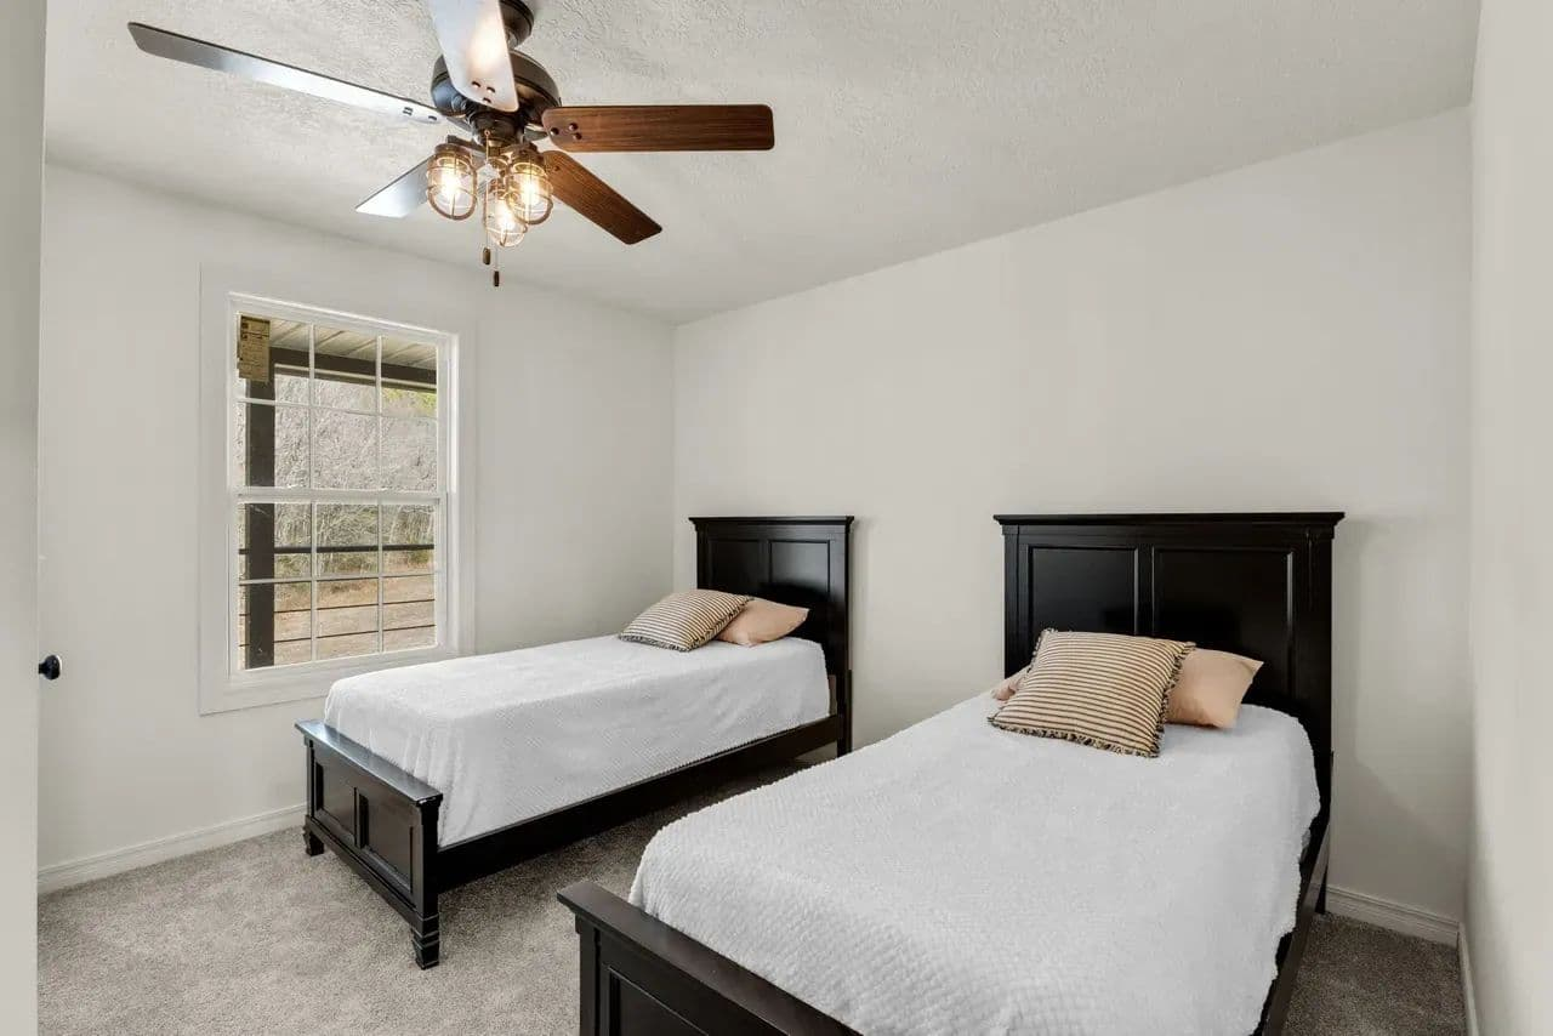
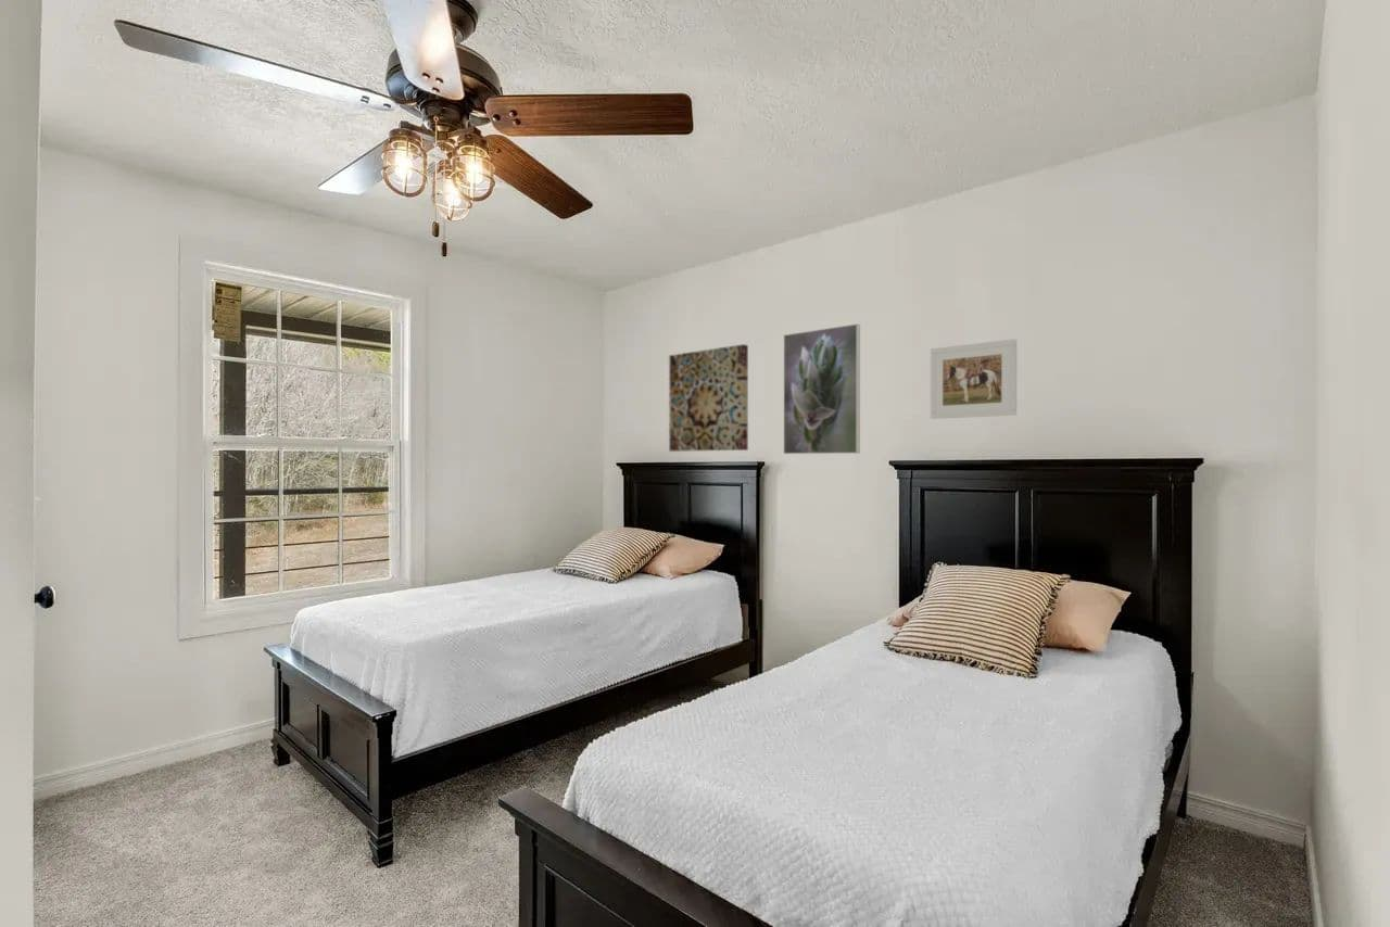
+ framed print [783,322,861,455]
+ wall art [668,343,749,453]
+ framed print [930,339,1018,420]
